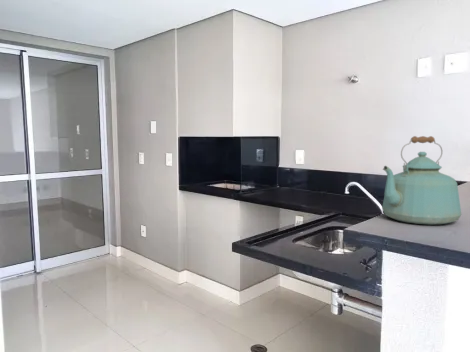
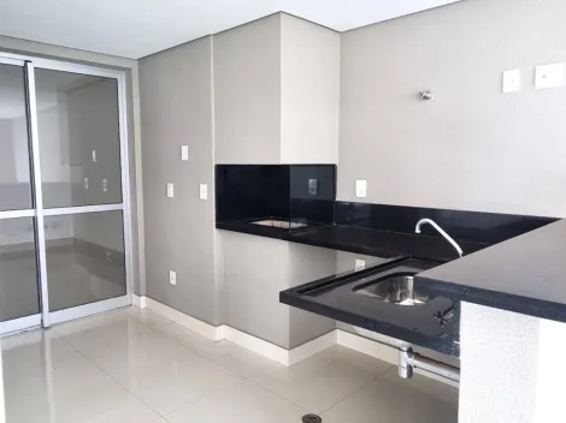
- kettle [381,135,462,226]
